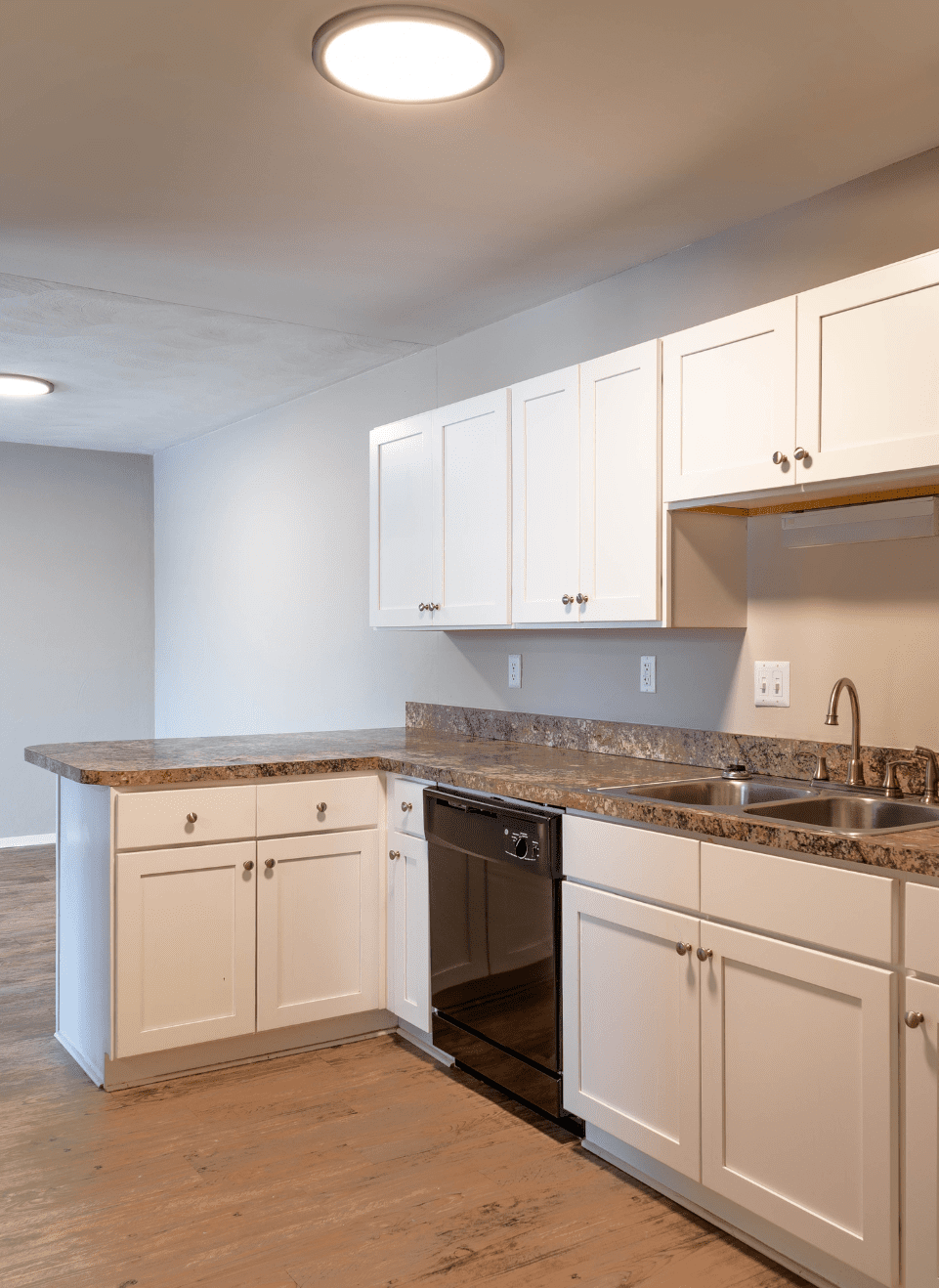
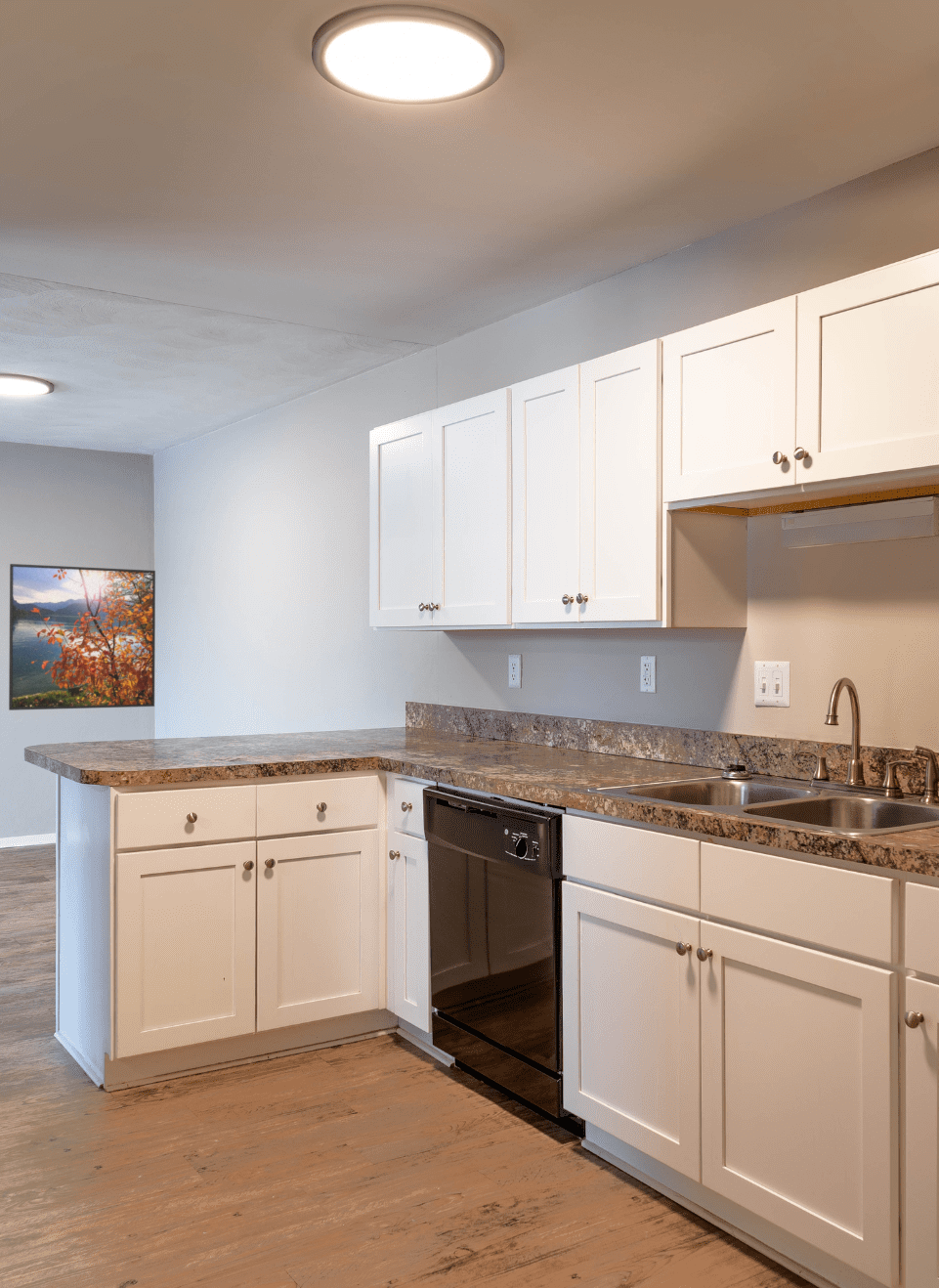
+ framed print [8,563,156,711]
